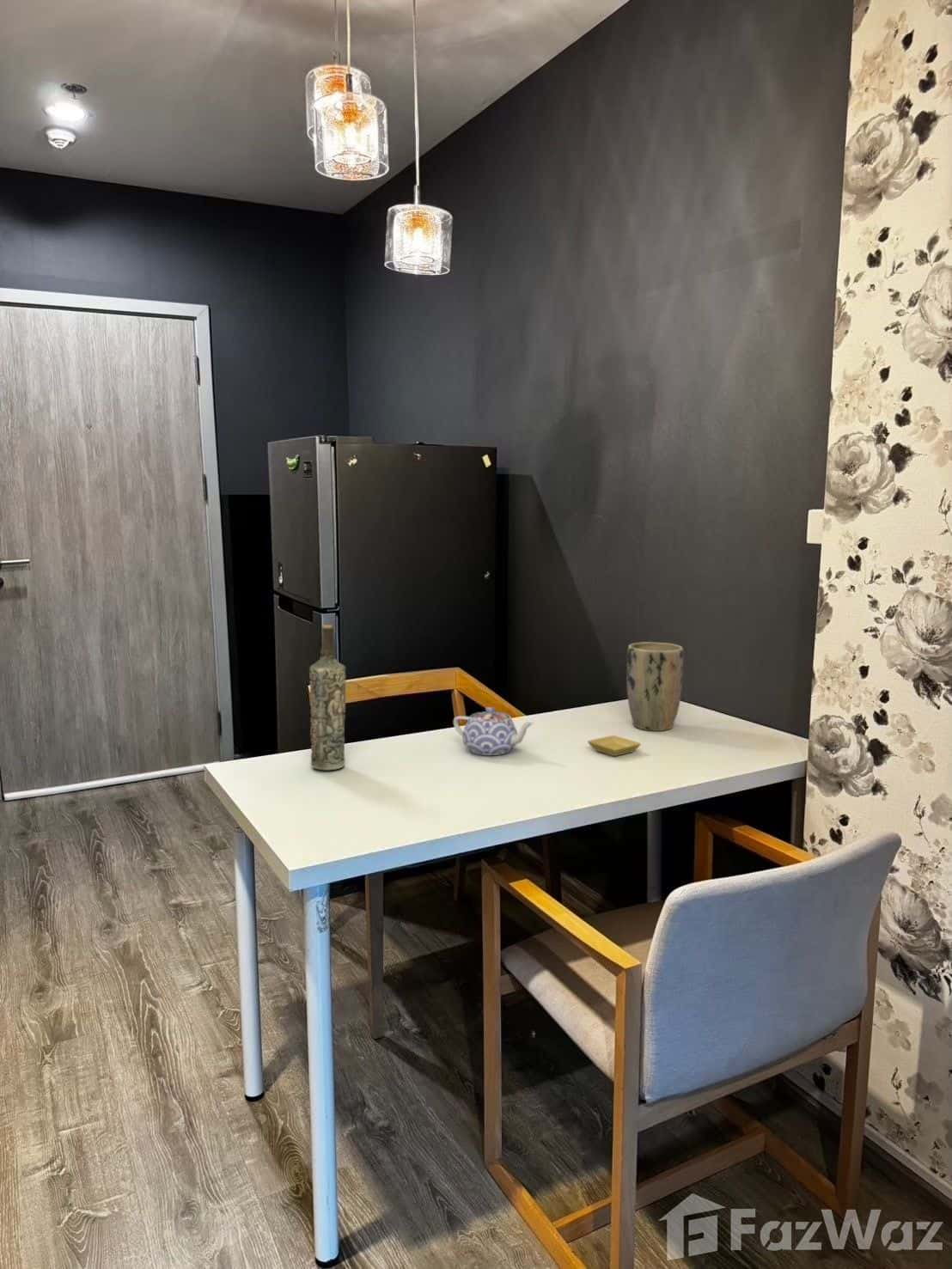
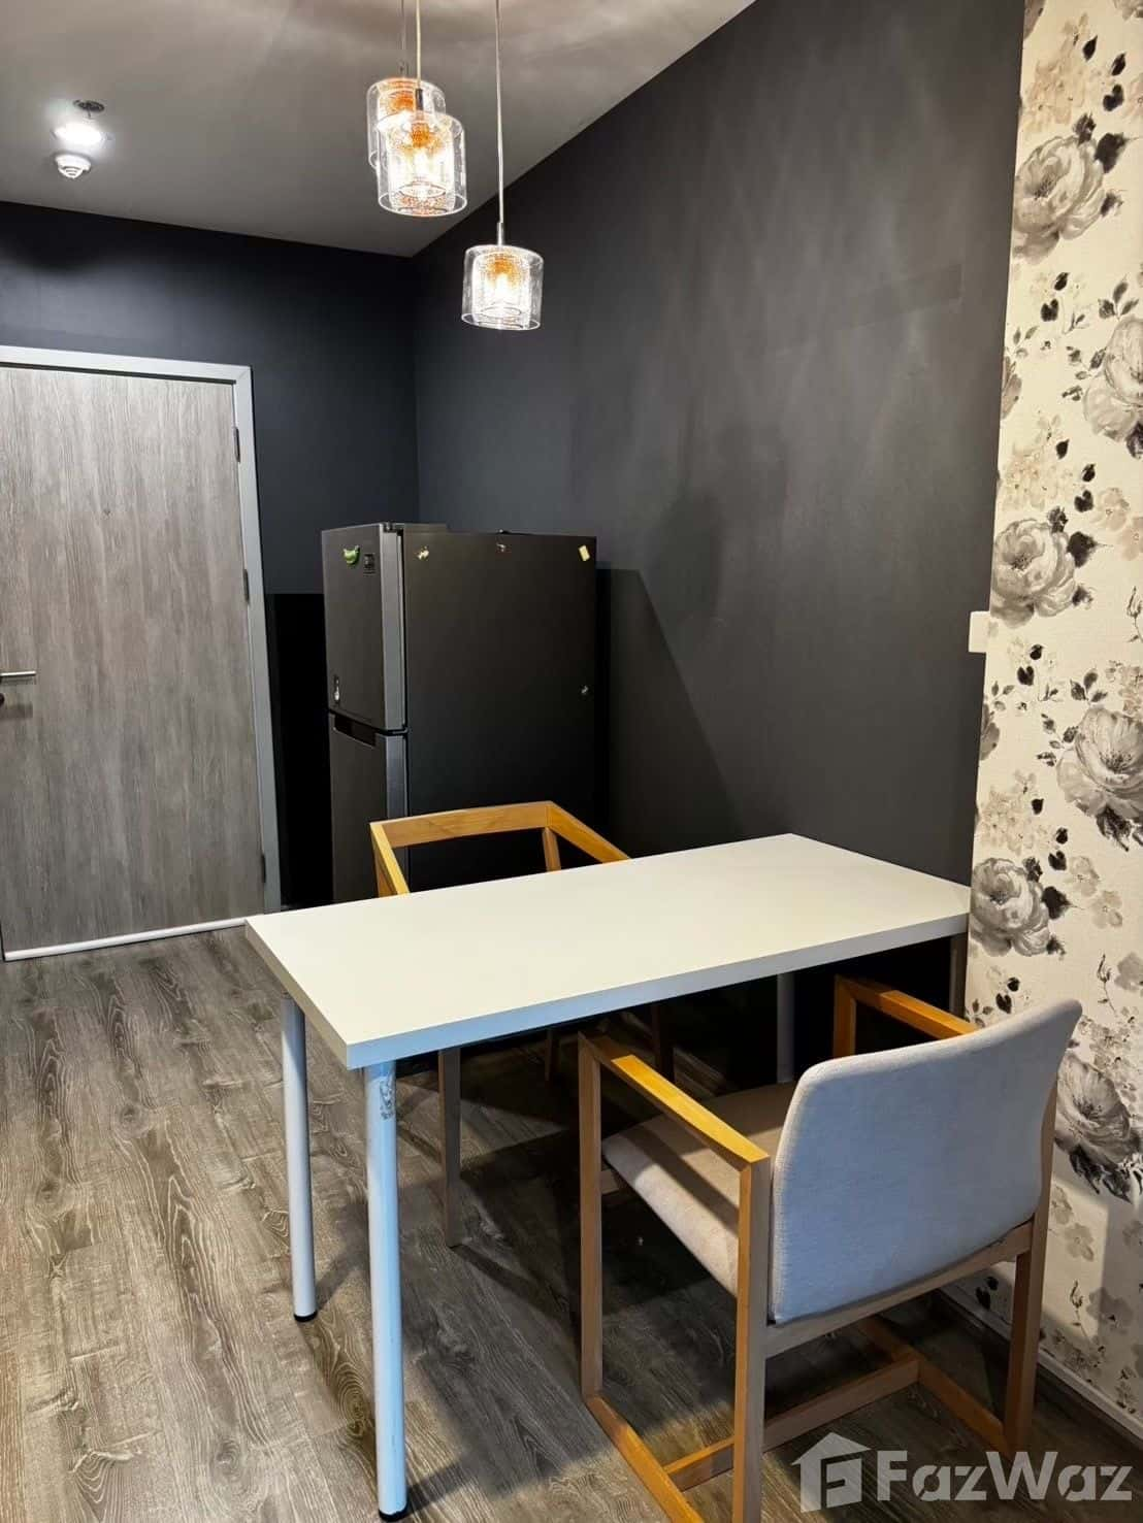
- plant pot [626,641,684,732]
- saucer [587,735,642,757]
- teapot [452,706,535,756]
- bottle [308,624,347,771]
